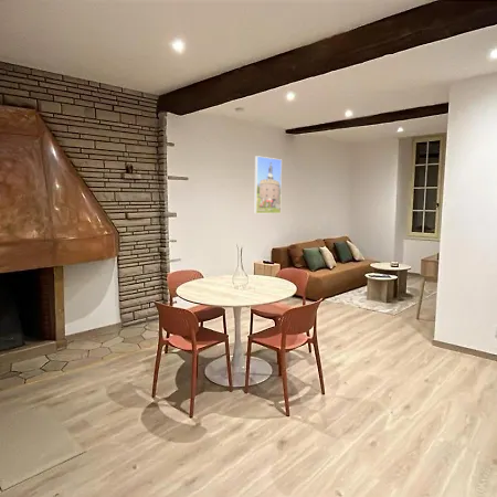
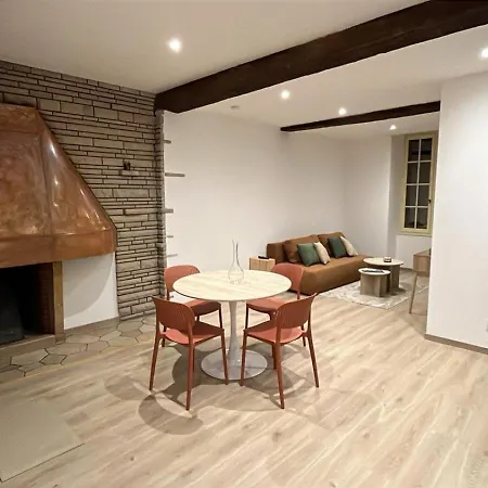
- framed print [254,155,283,214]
